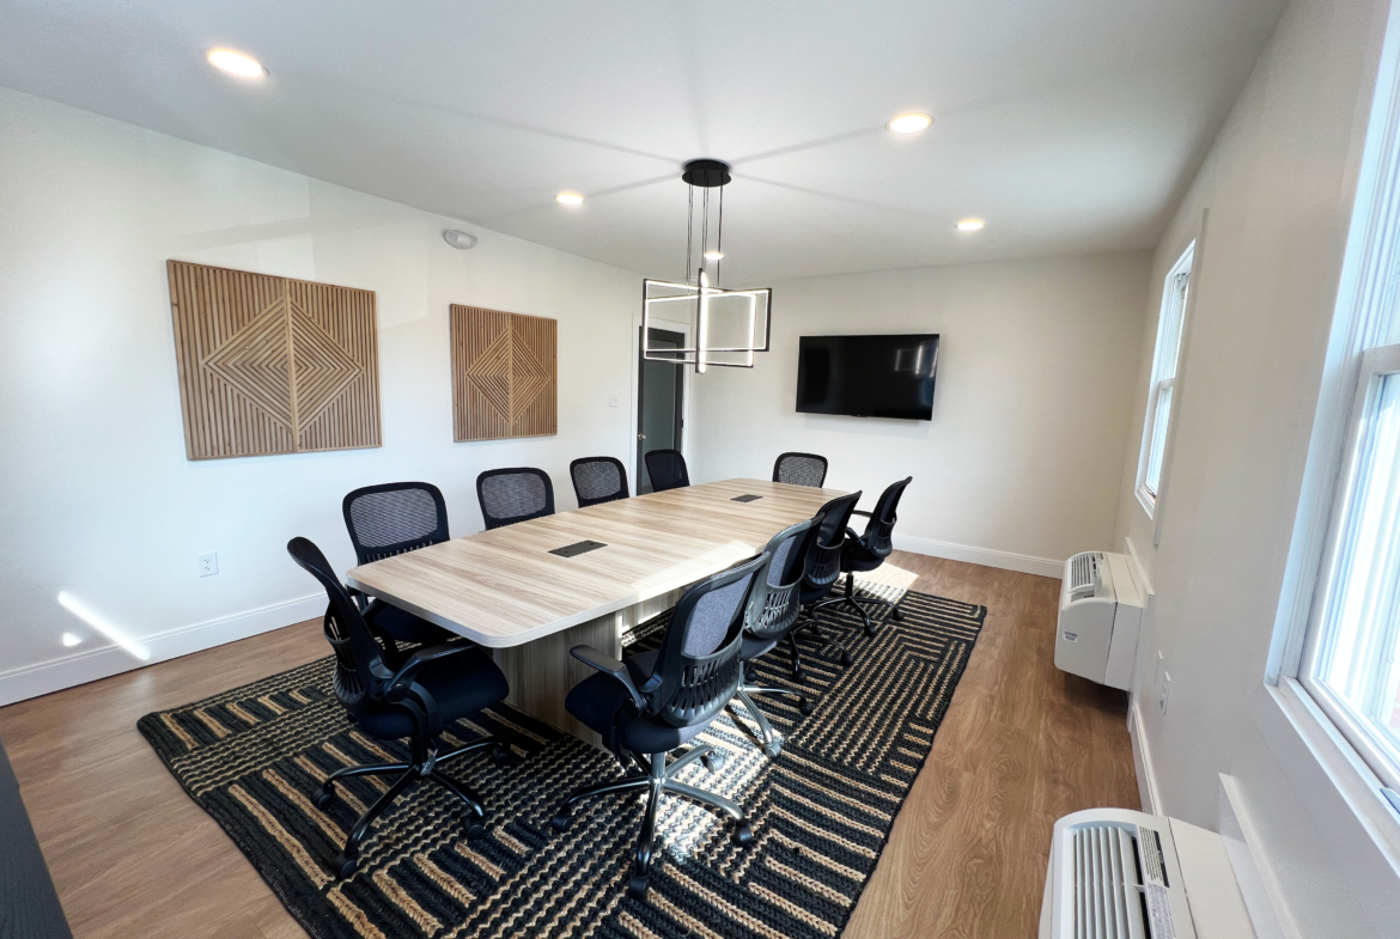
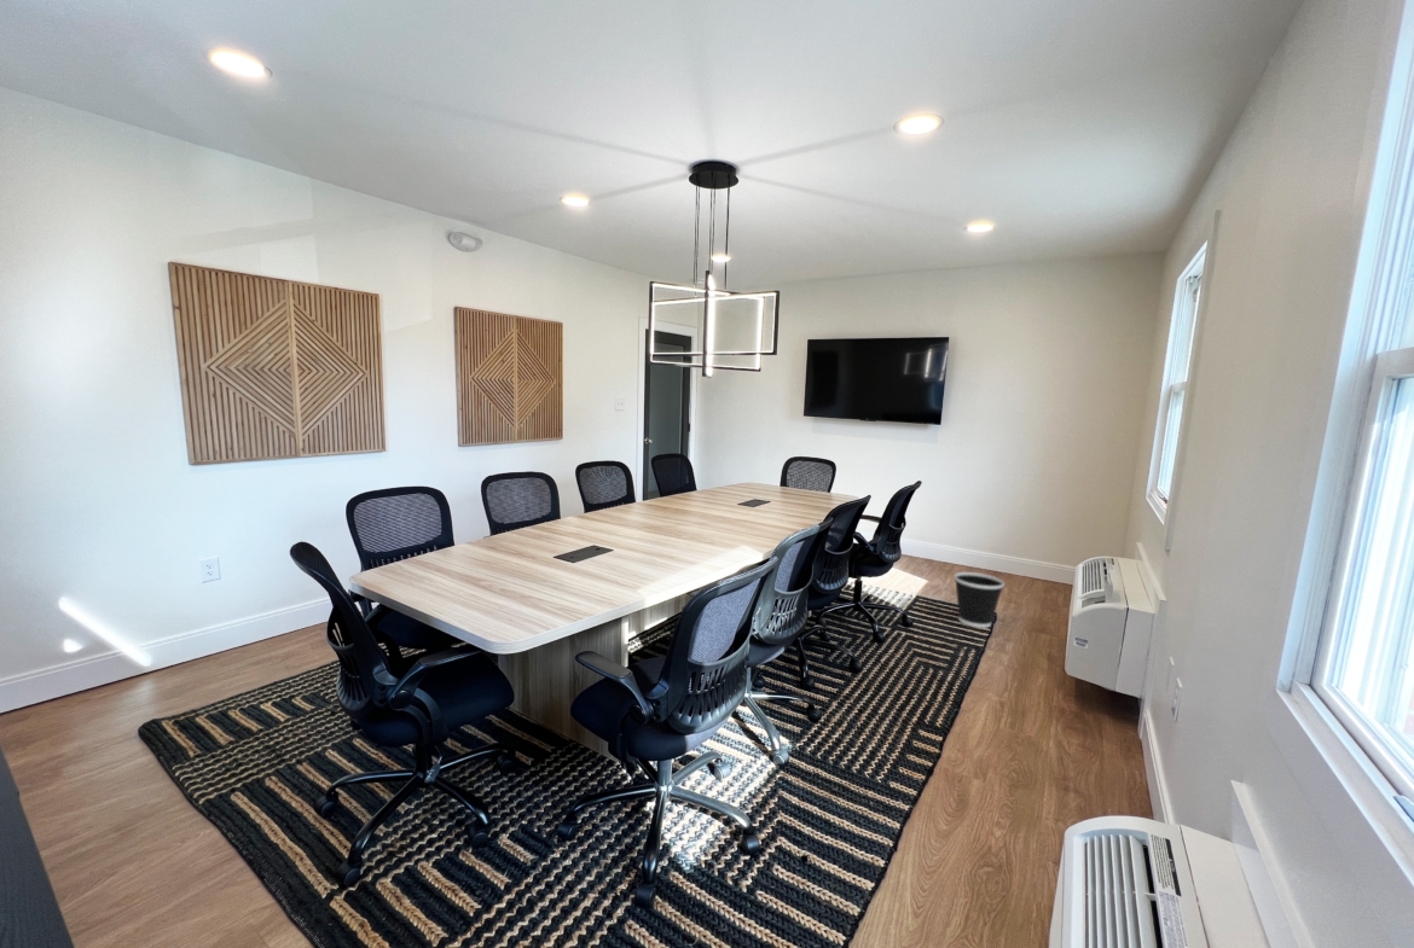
+ wastebasket [954,571,1006,629]
